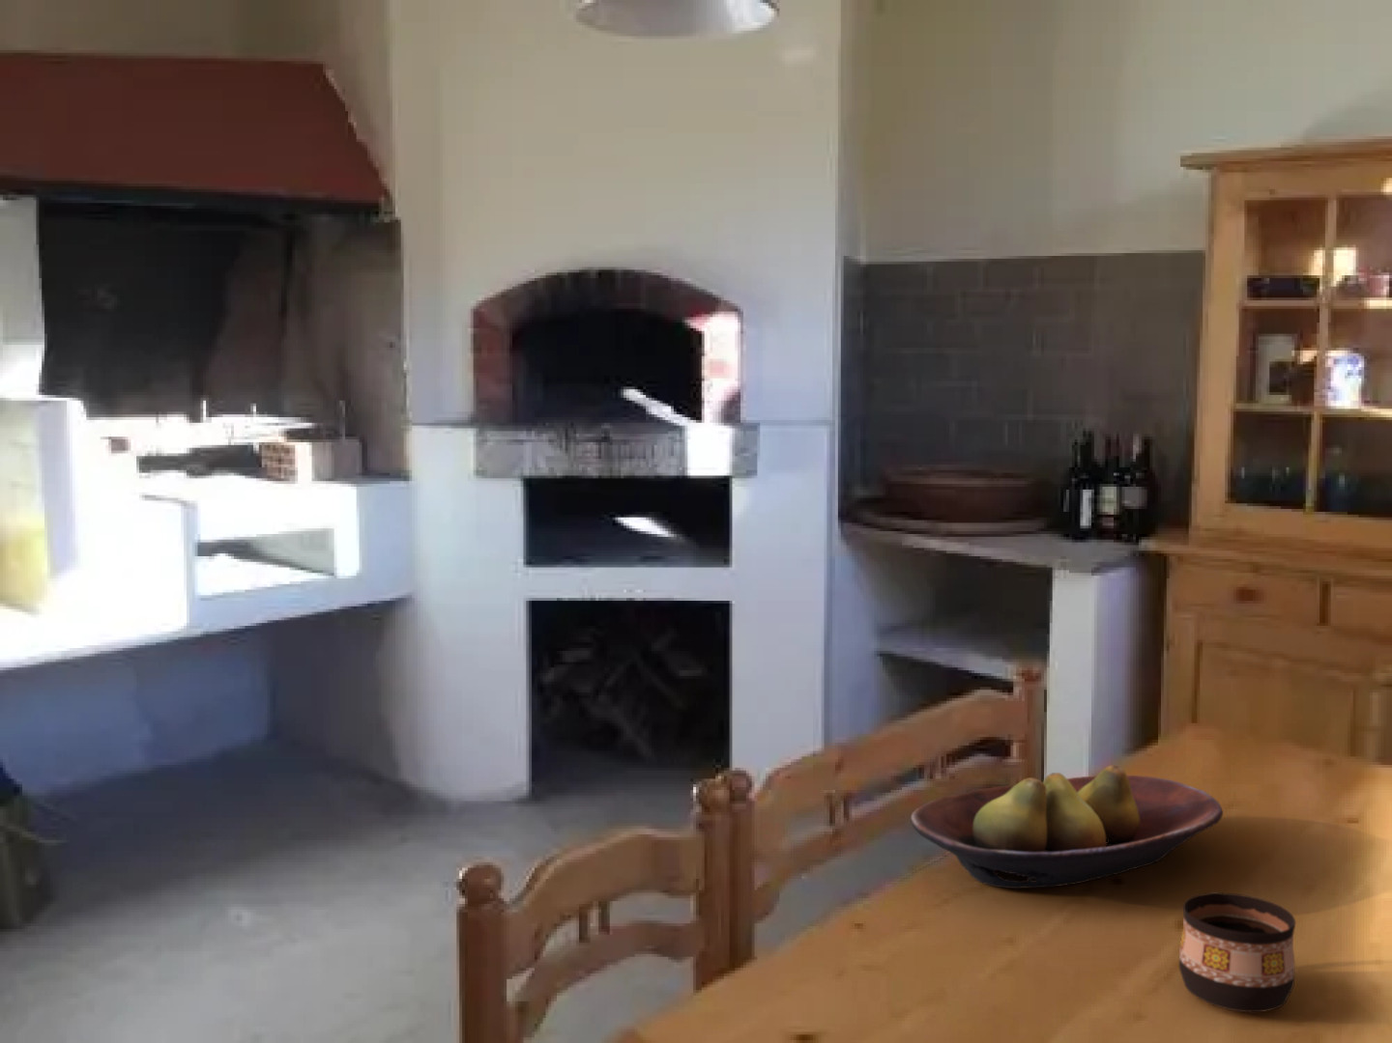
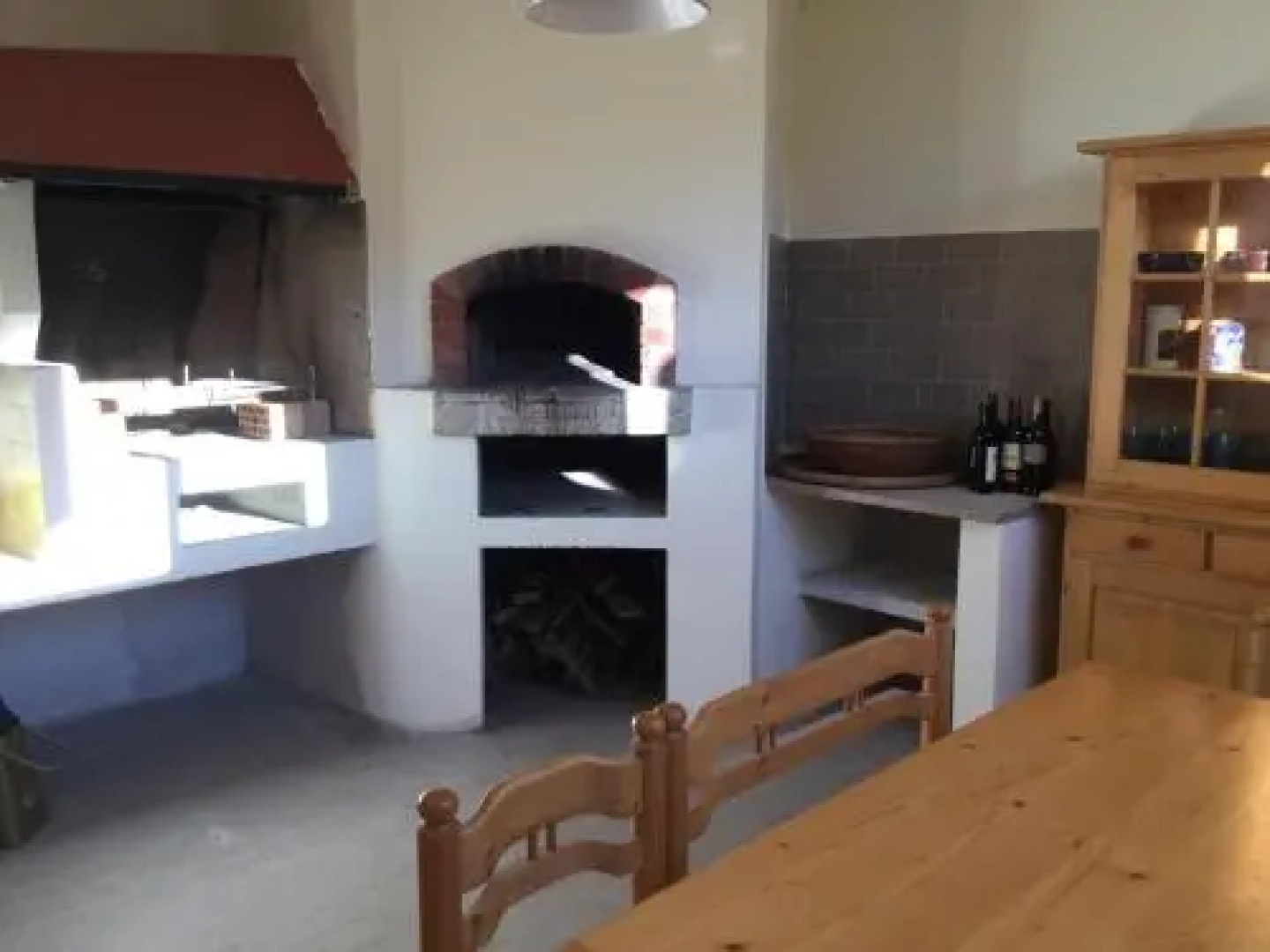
- fruit bowl [910,765,1224,890]
- cup [1178,892,1297,1013]
